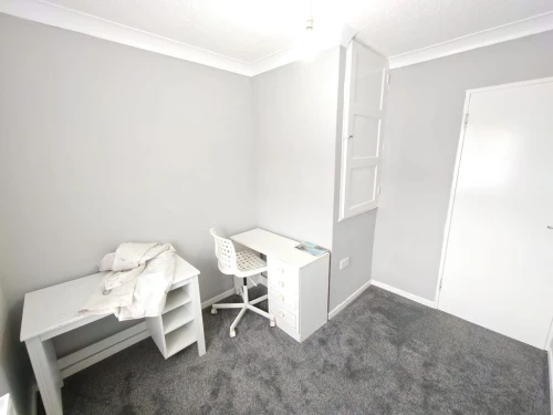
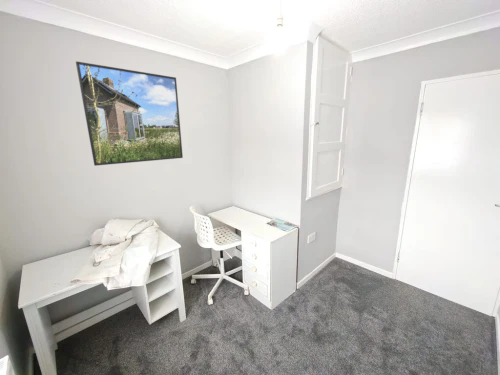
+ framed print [75,60,184,167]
